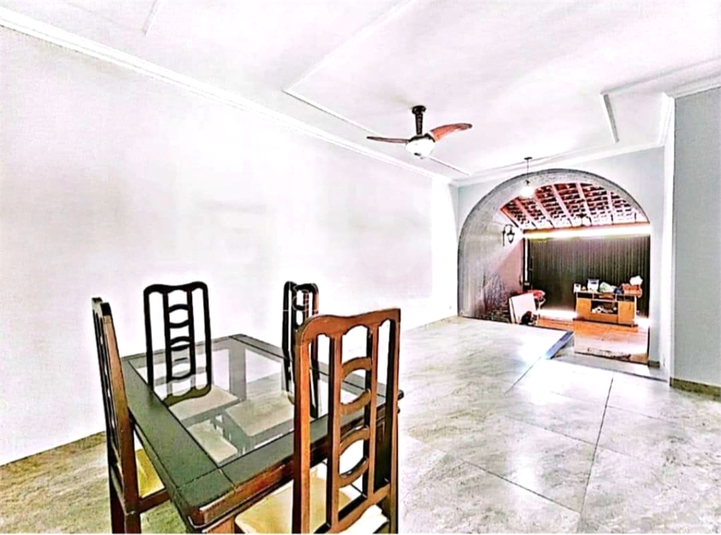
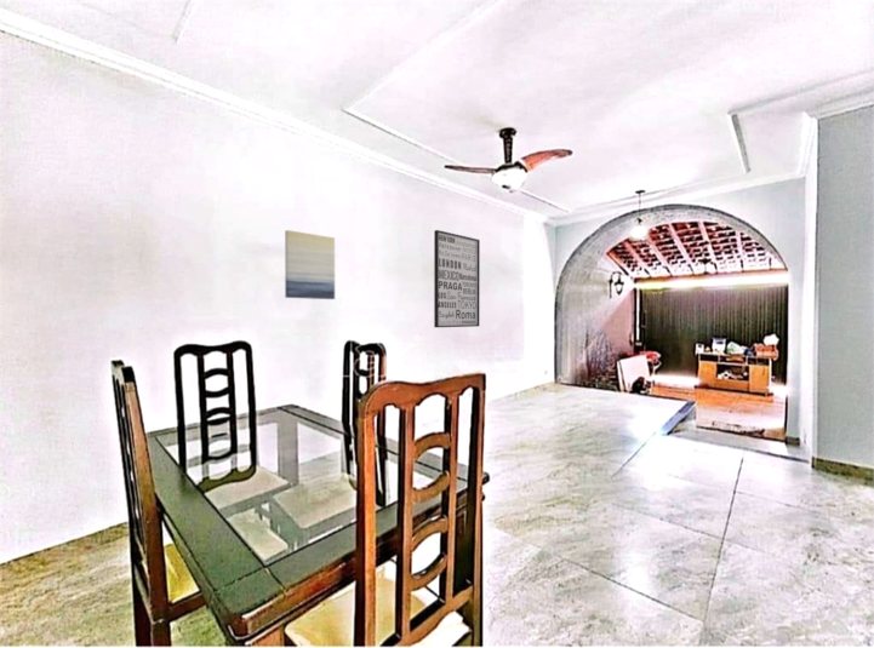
+ wall art [433,229,481,328]
+ wall art [284,229,336,300]
